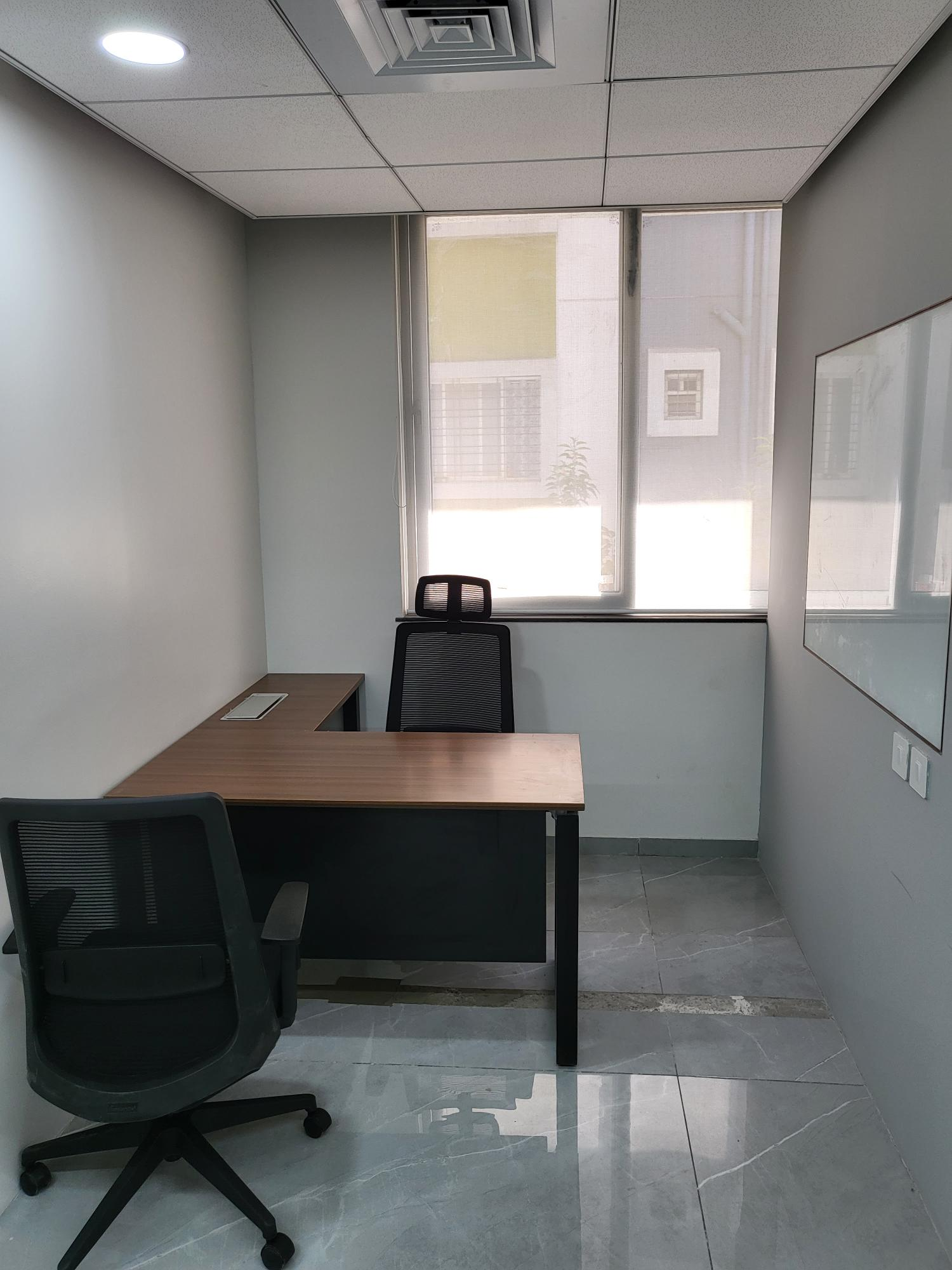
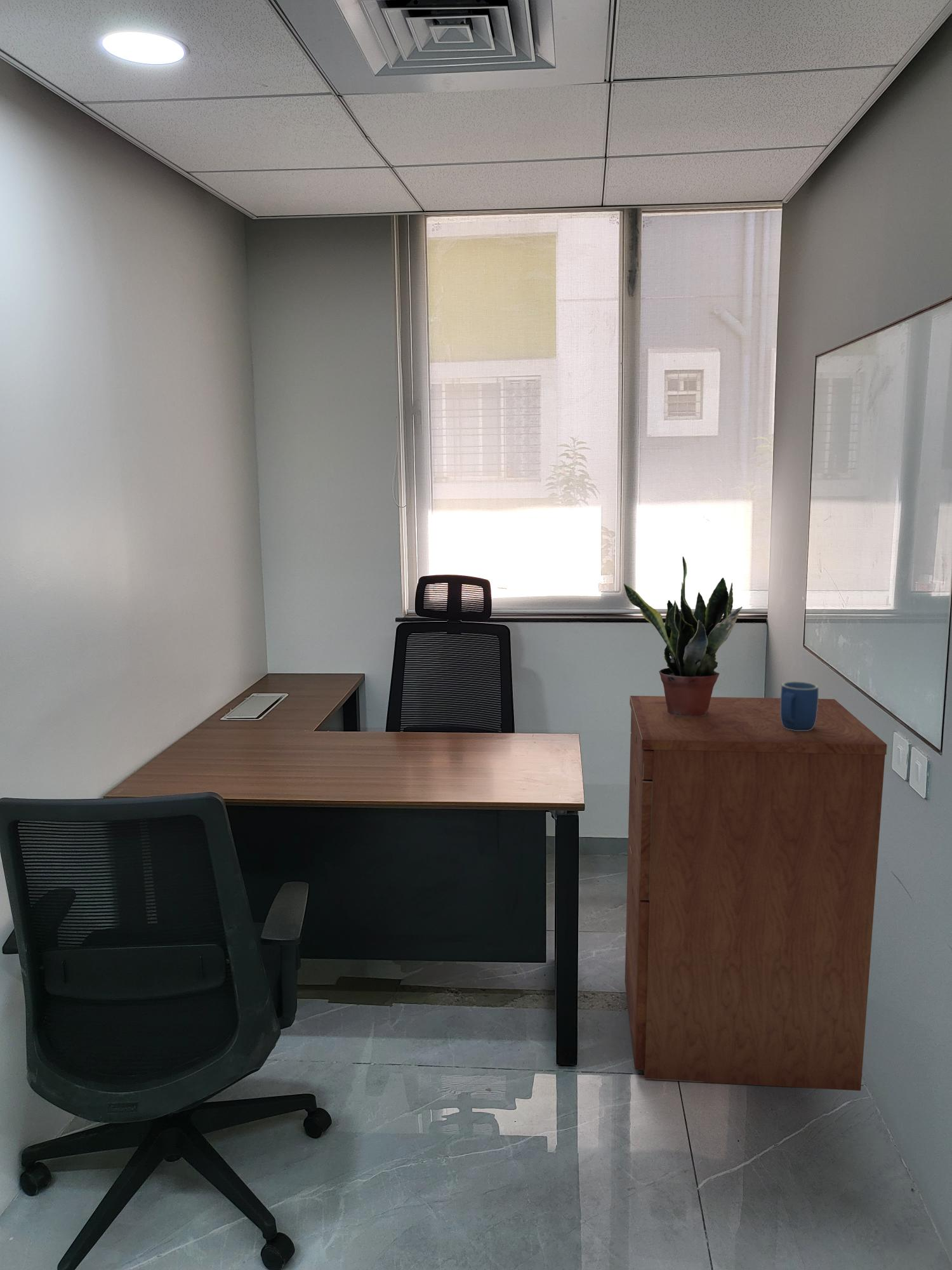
+ potted plant [623,556,743,717]
+ filing cabinet [625,695,888,1092]
+ mug [780,681,819,731]
